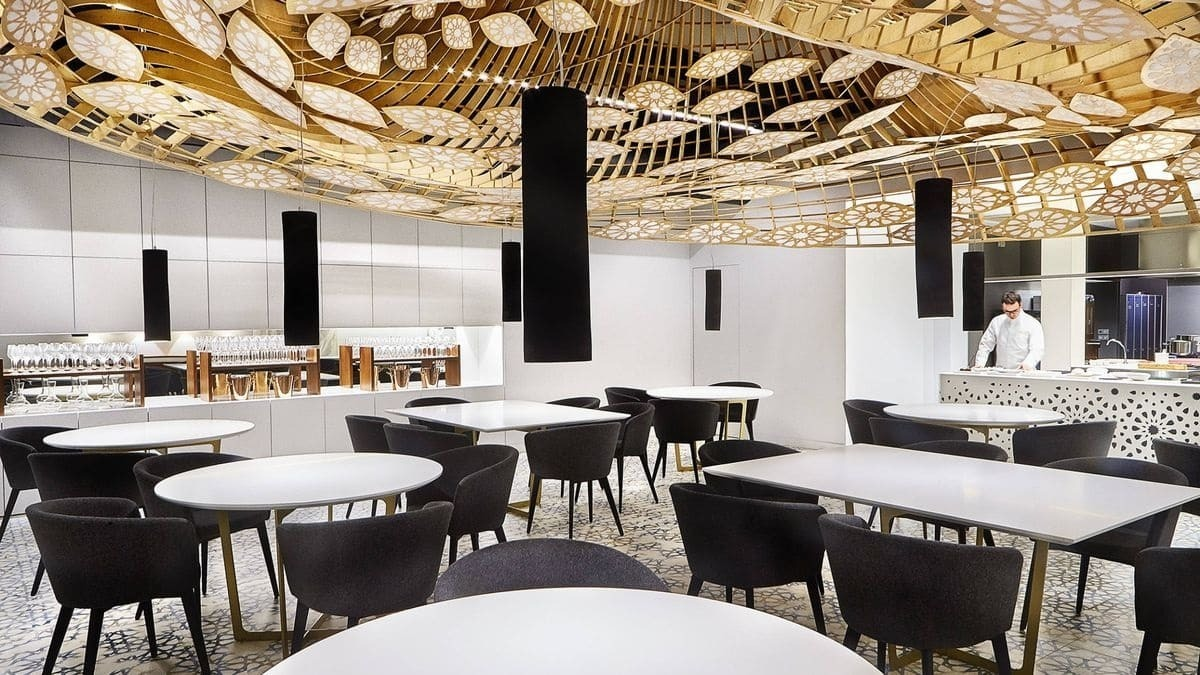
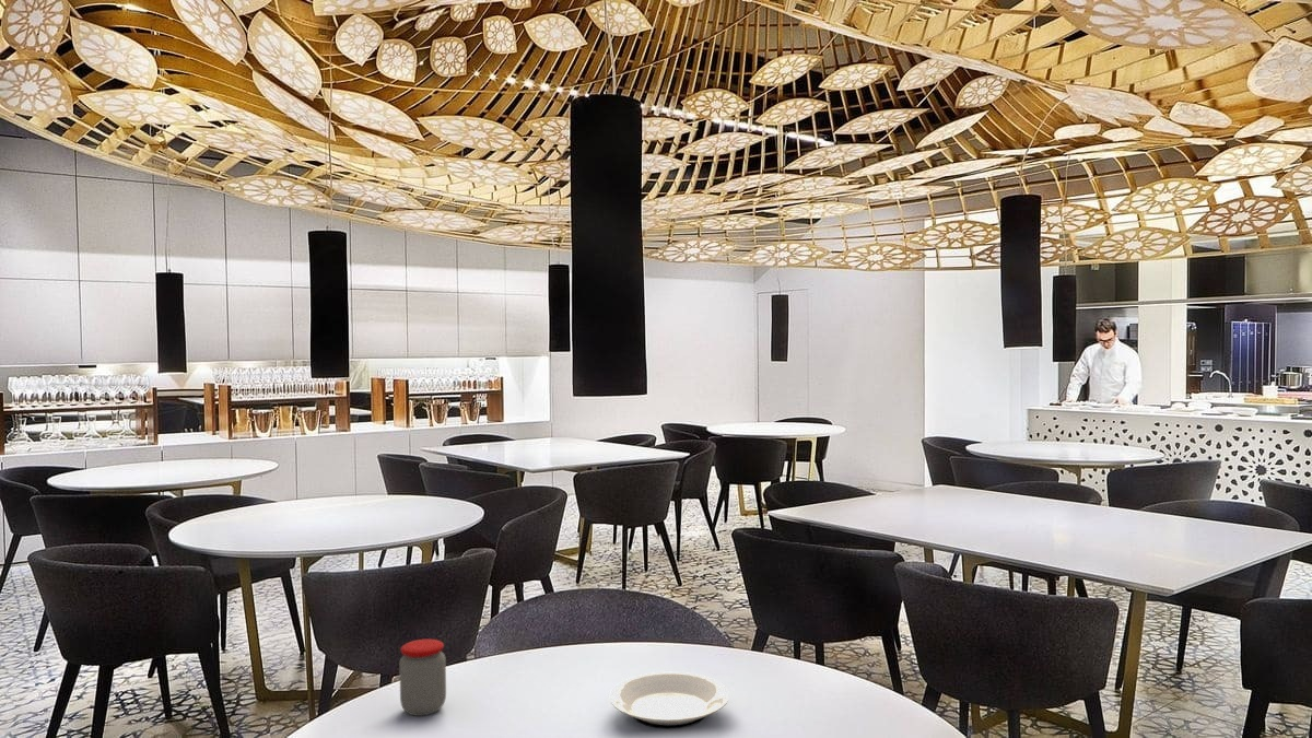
+ plate [609,671,730,729]
+ jar [398,639,447,717]
